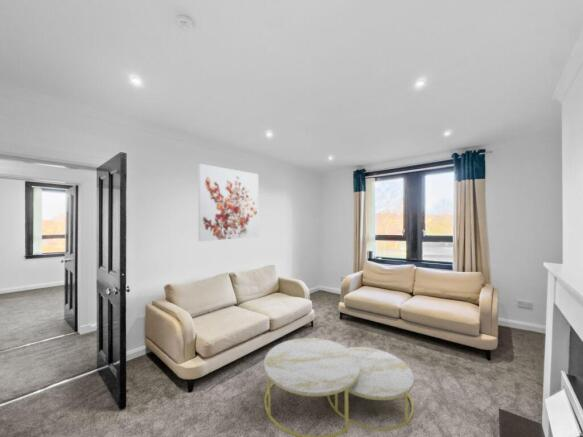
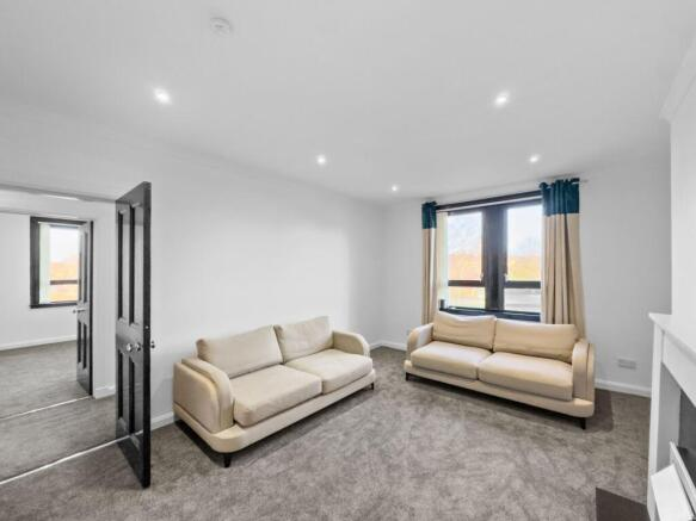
- wall art [197,163,260,242]
- coffee table [263,337,415,437]
